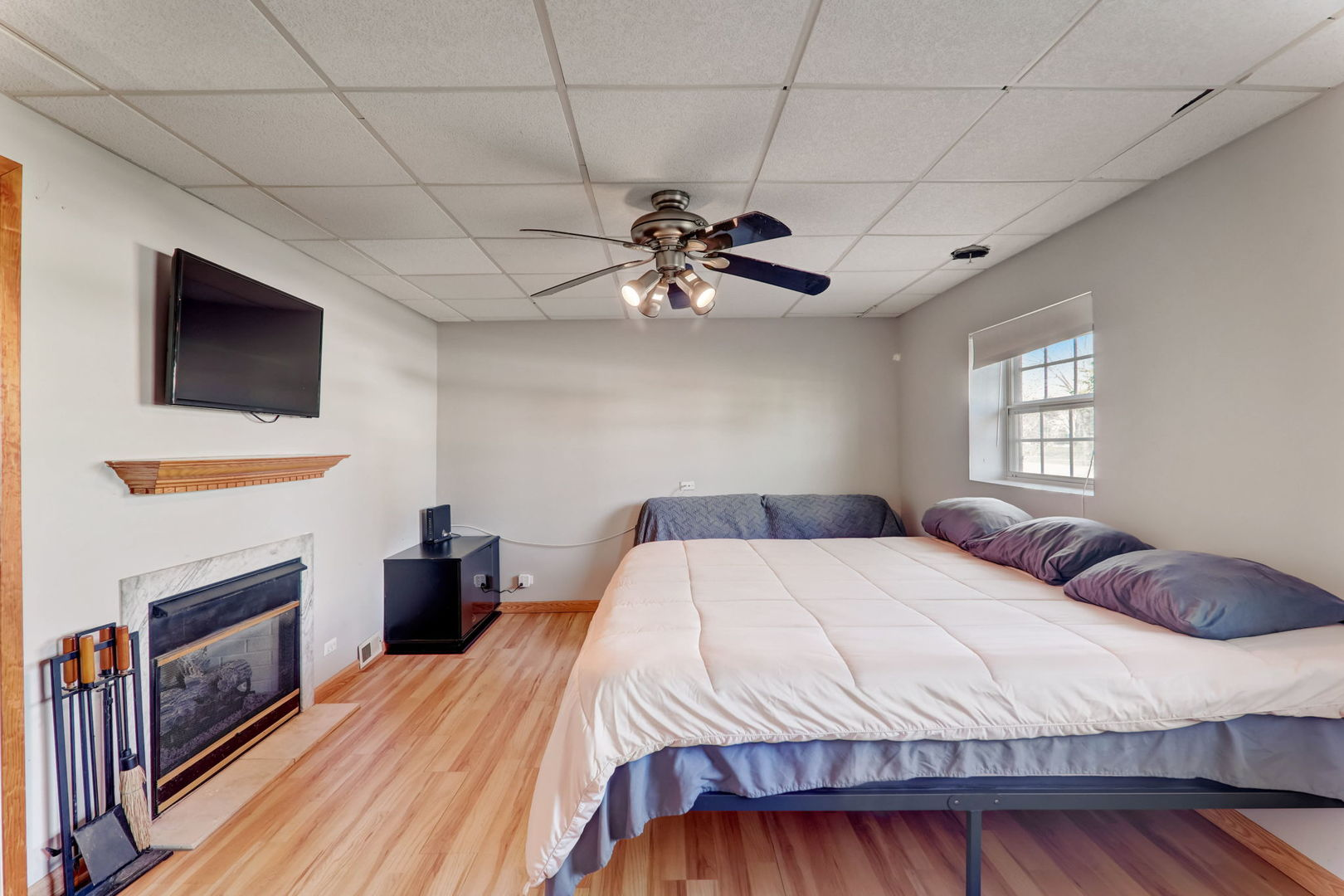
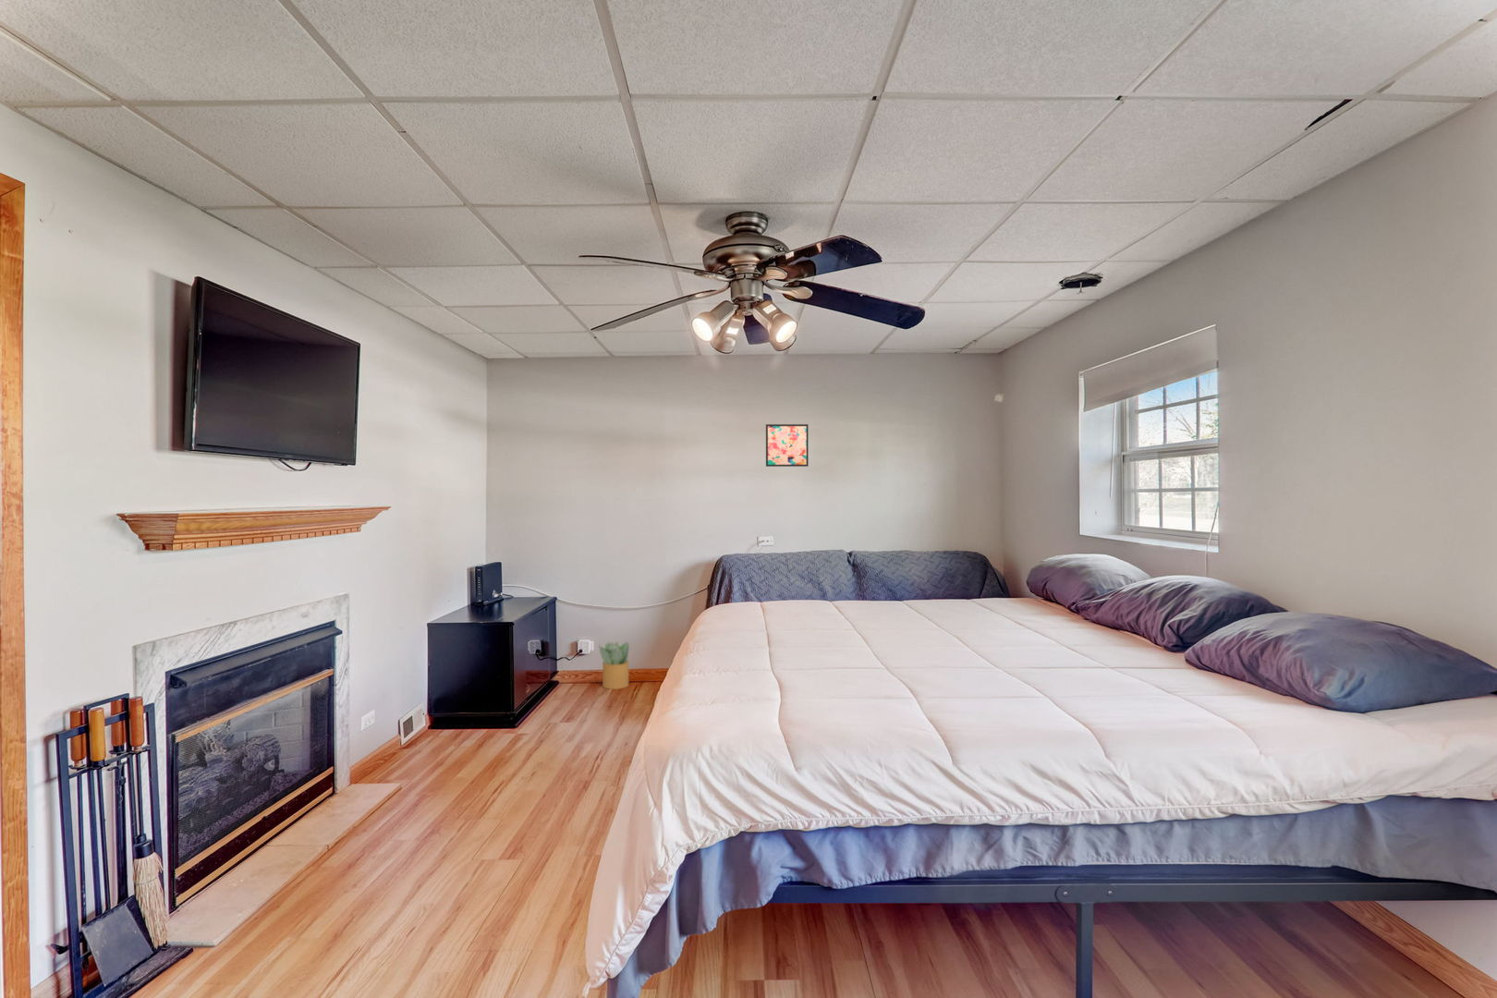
+ potted plant [598,640,630,691]
+ wall art [765,423,810,468]
